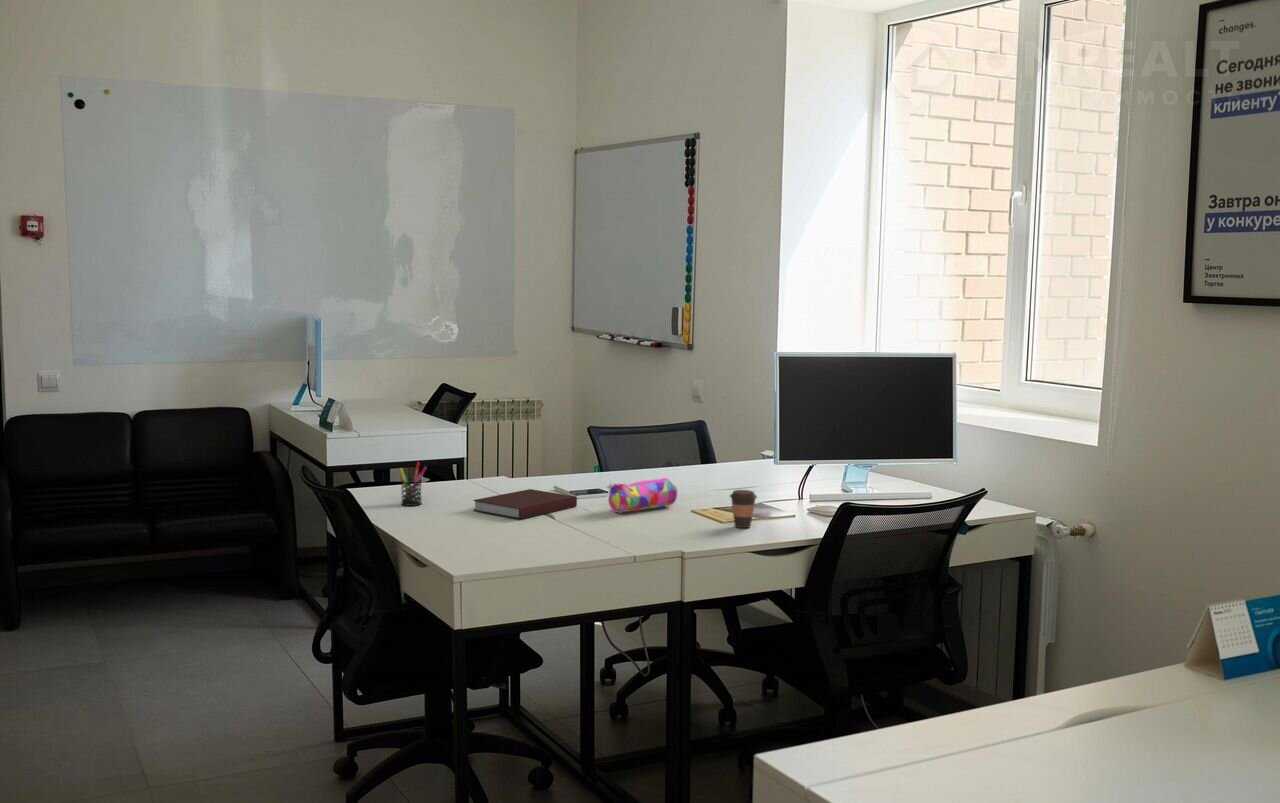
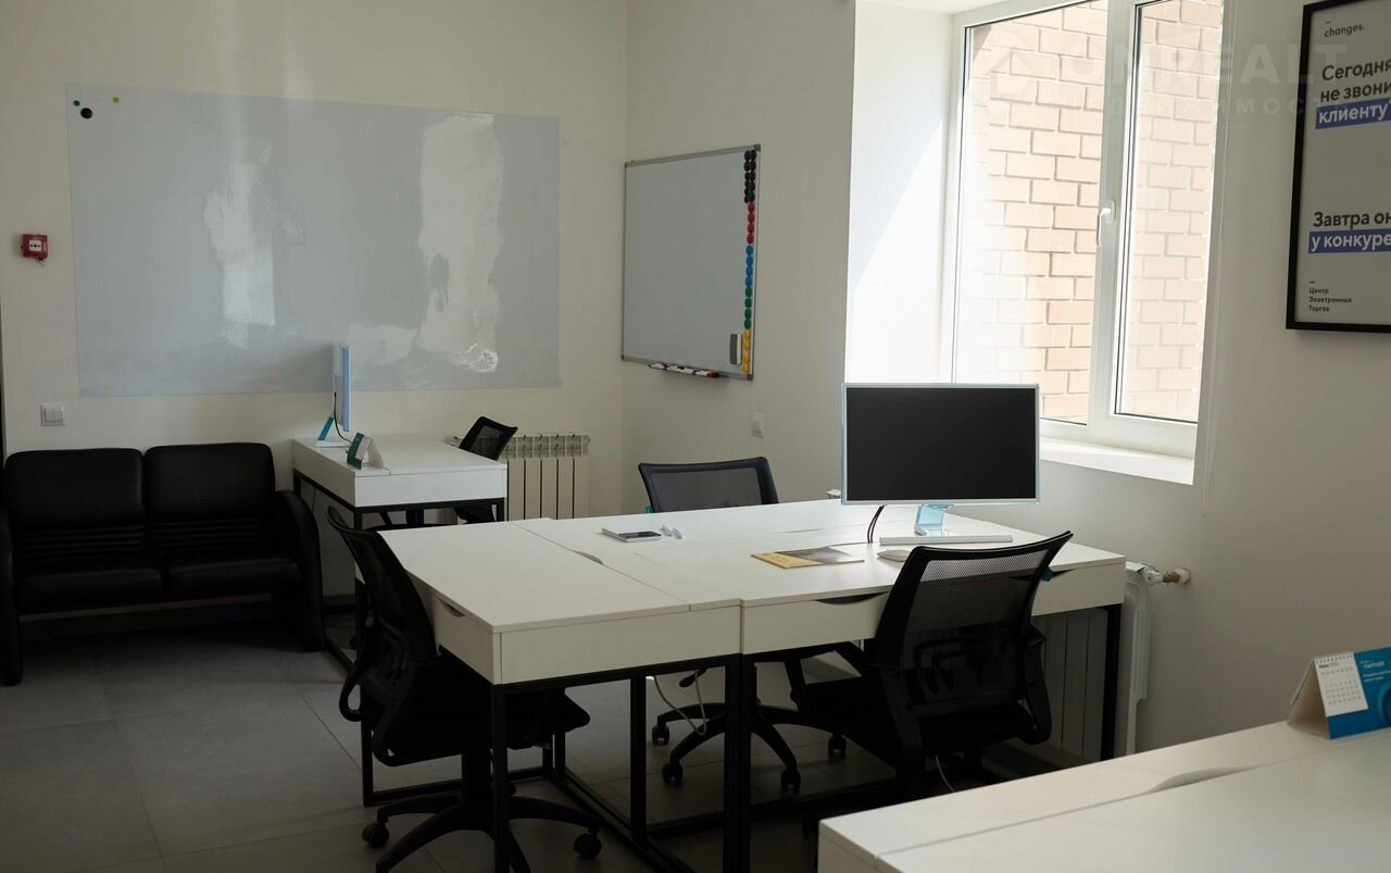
- pen holder [399,461,428,507]
- pencil case [607,477,678,514]
- notebook [472,488,578,520]
- coffee cup [729,489,758,529]
